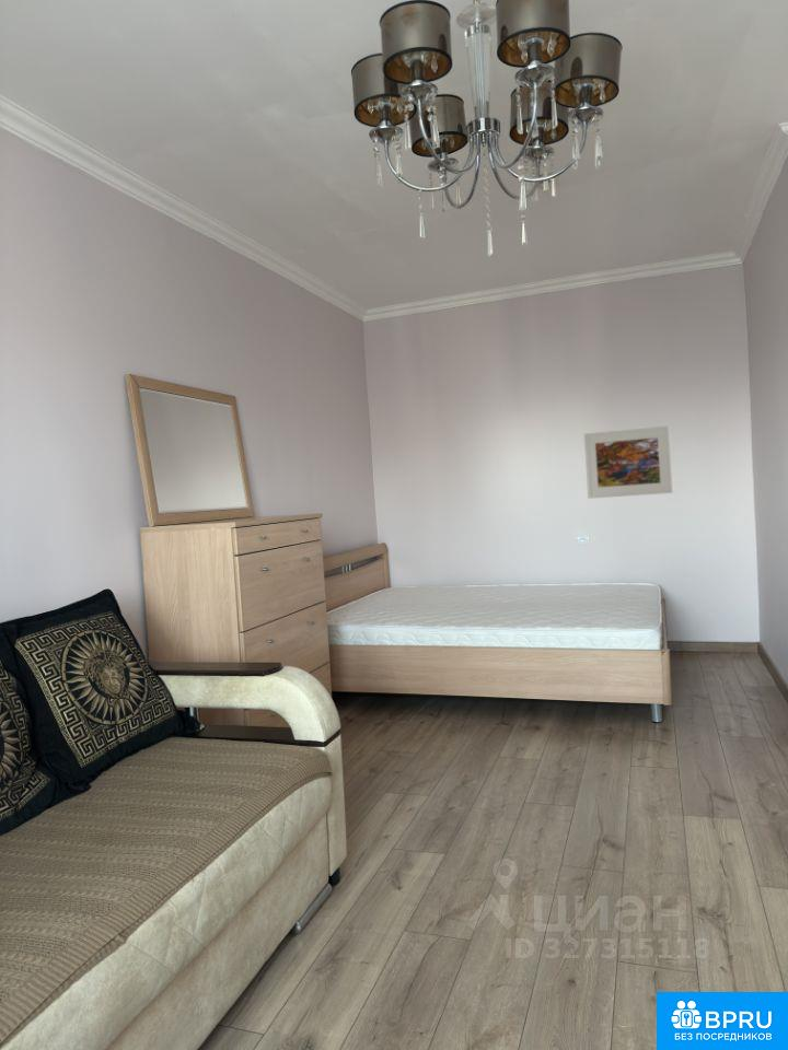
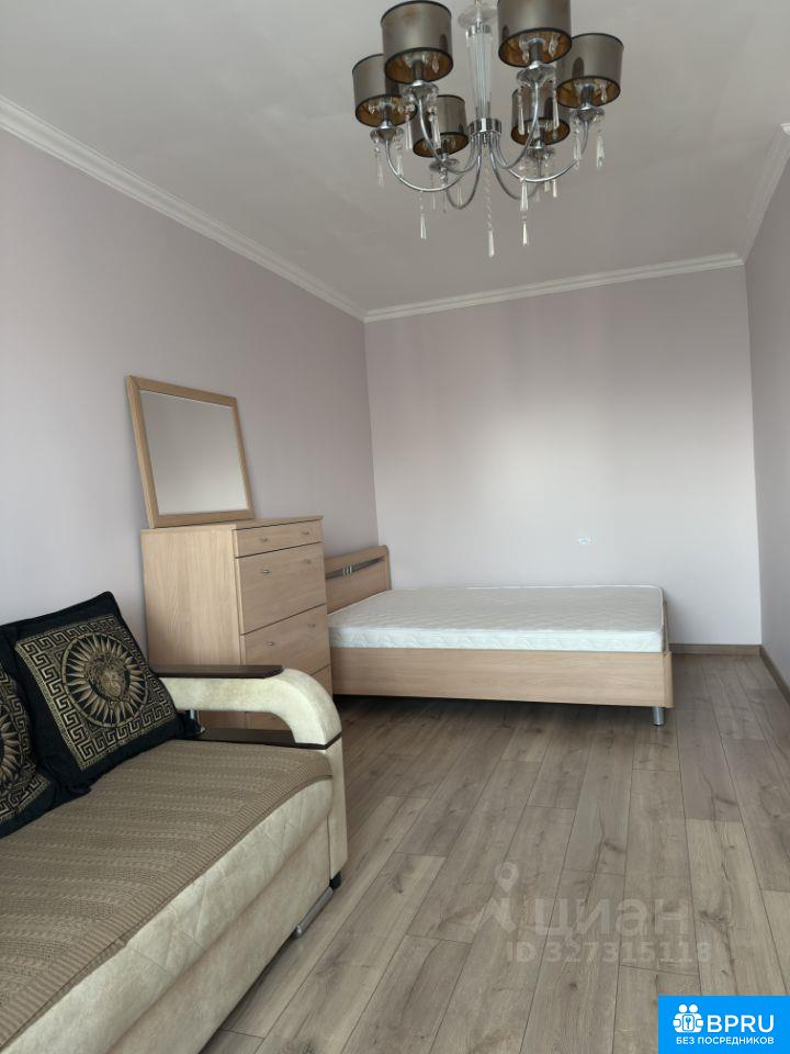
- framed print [583,424,673,500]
